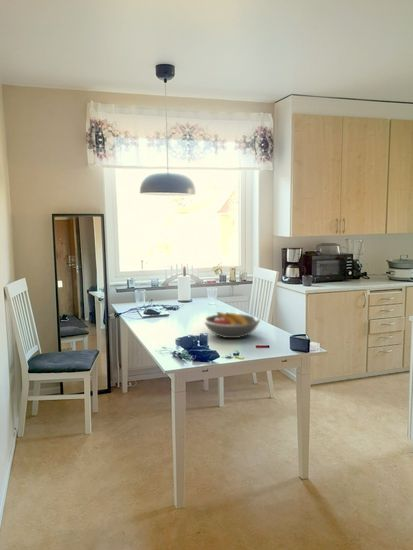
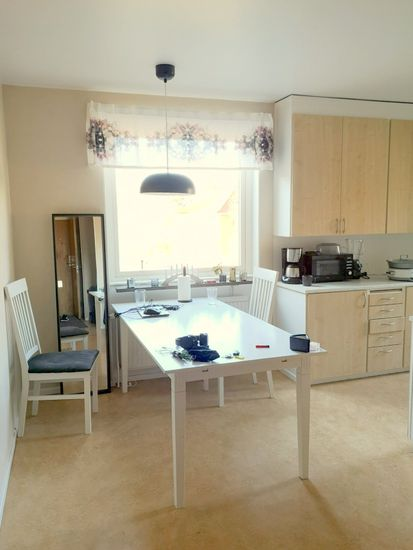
- fruit bowl [202,311,261,339]
